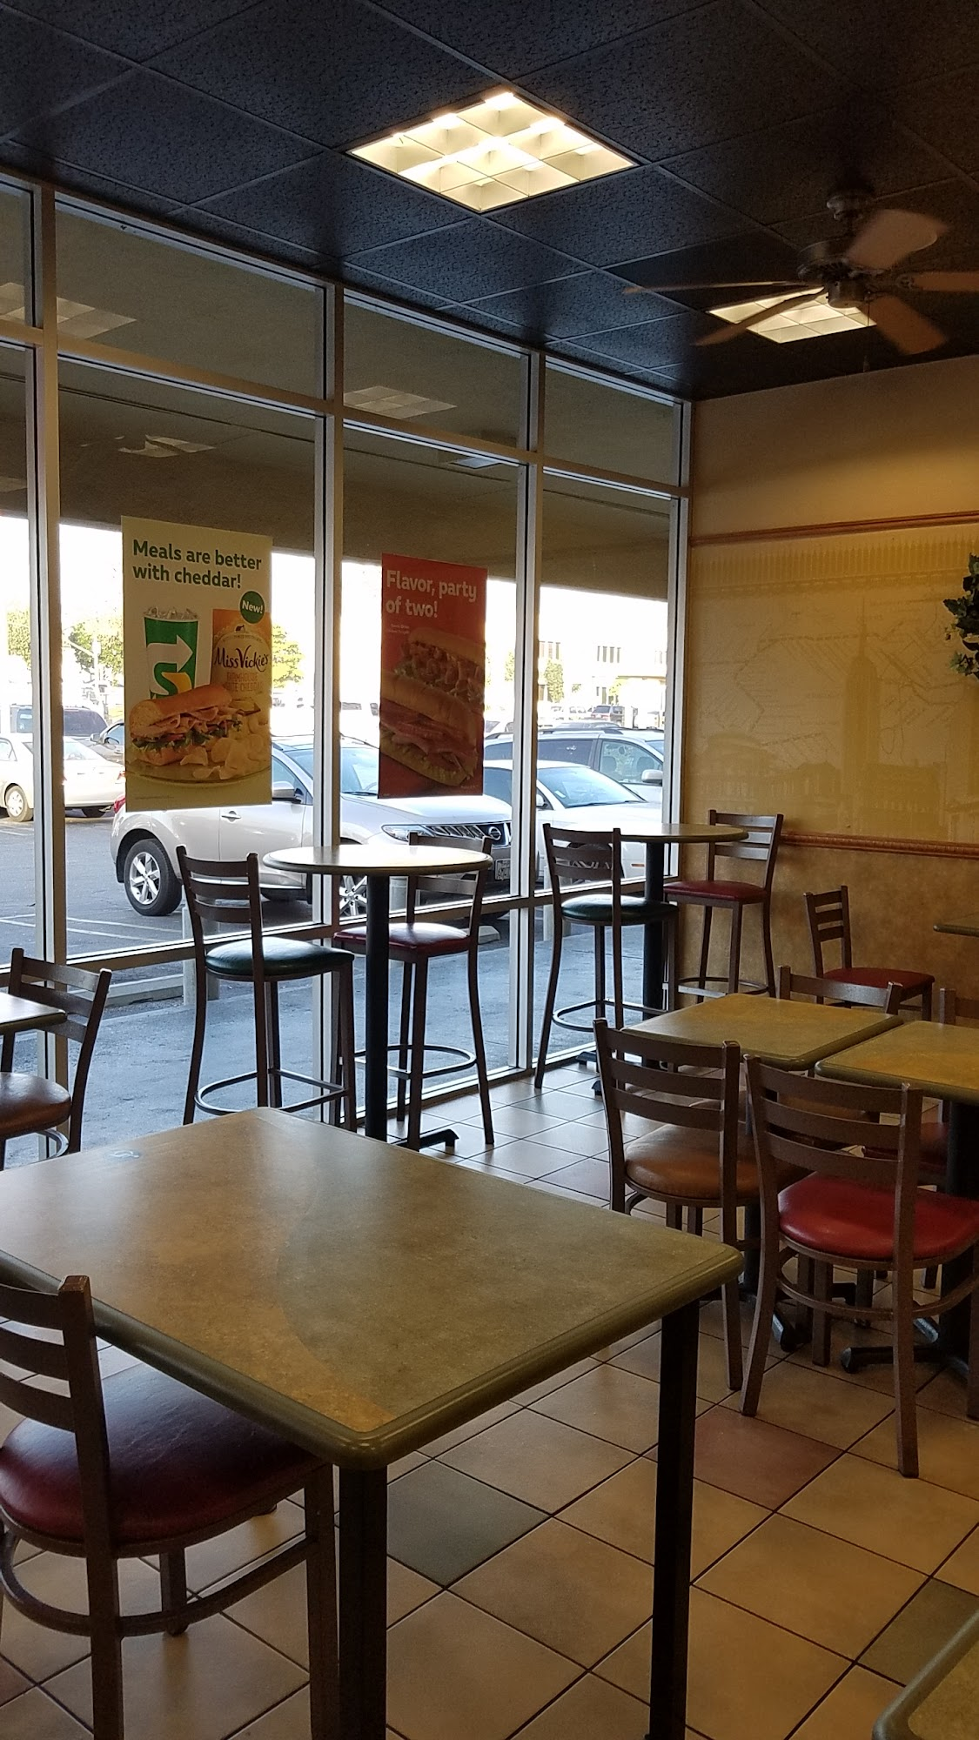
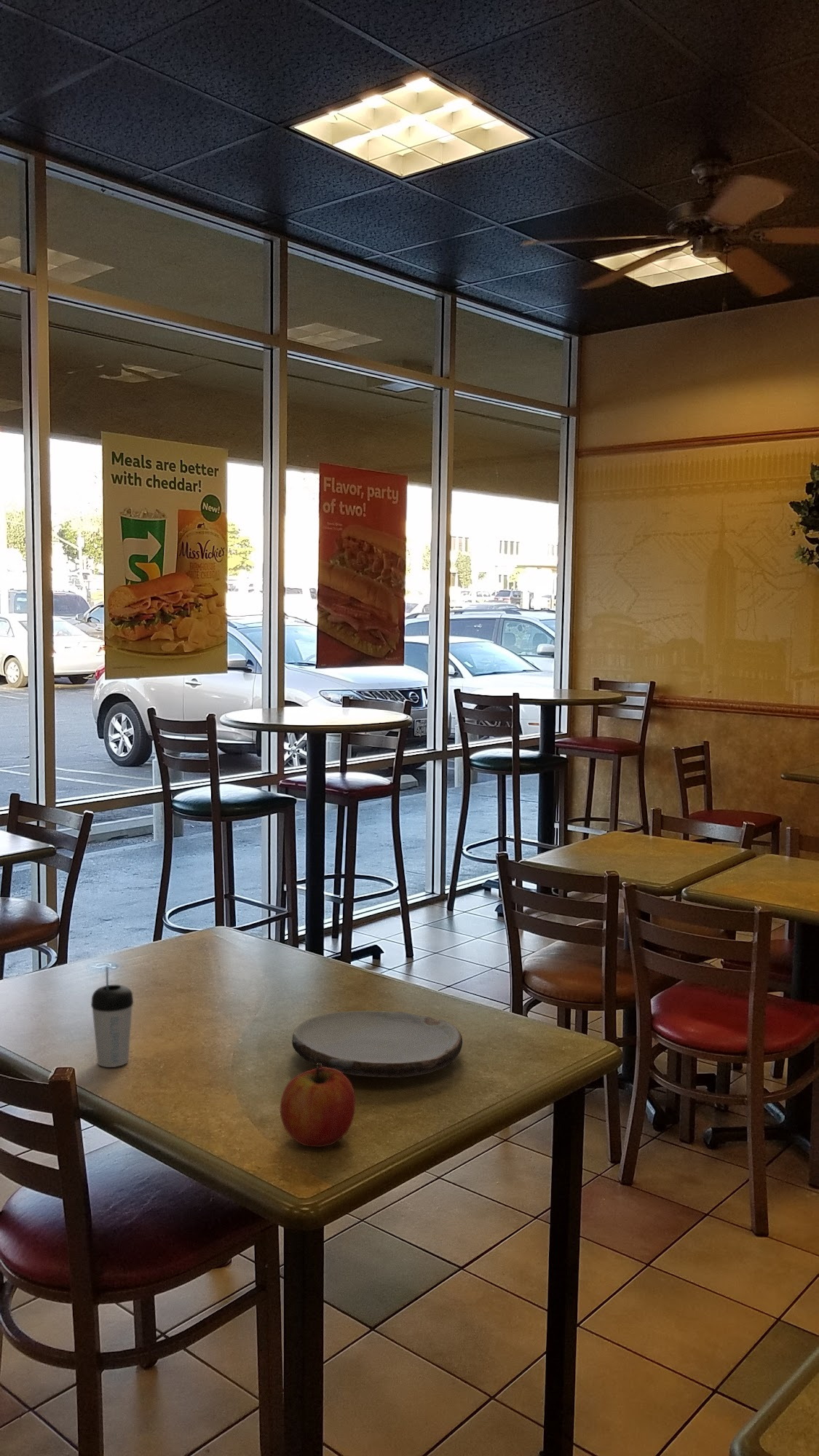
+ apple [280,1063,356,1147]
+ beverage cup [90,965,134,1068]
+ plate [291,1010,463,1078]
